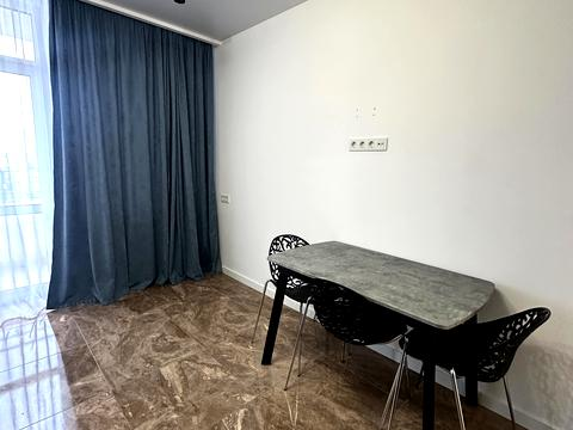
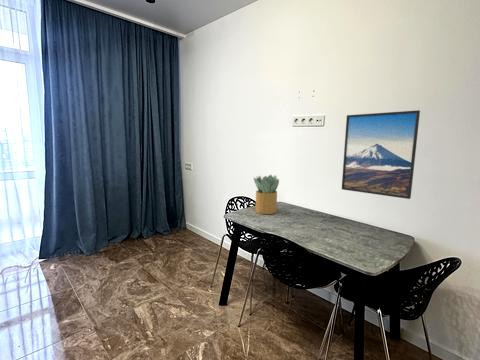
+ potted plant [253,174,280,215]
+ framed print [341,109,421,200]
